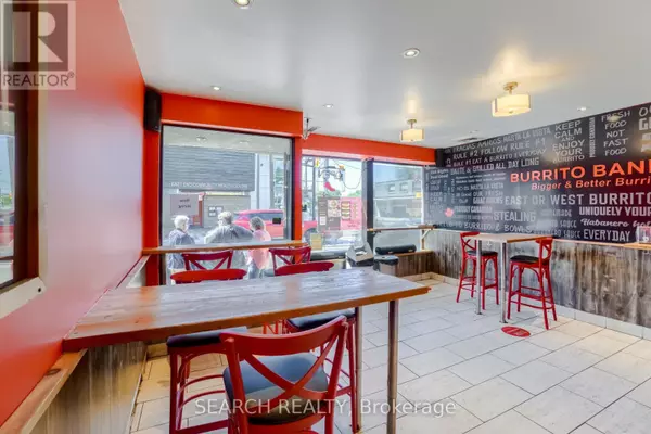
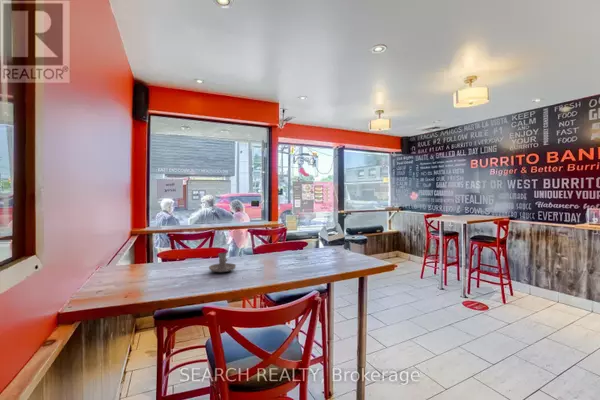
+ candle holder [208,252,237,273]
